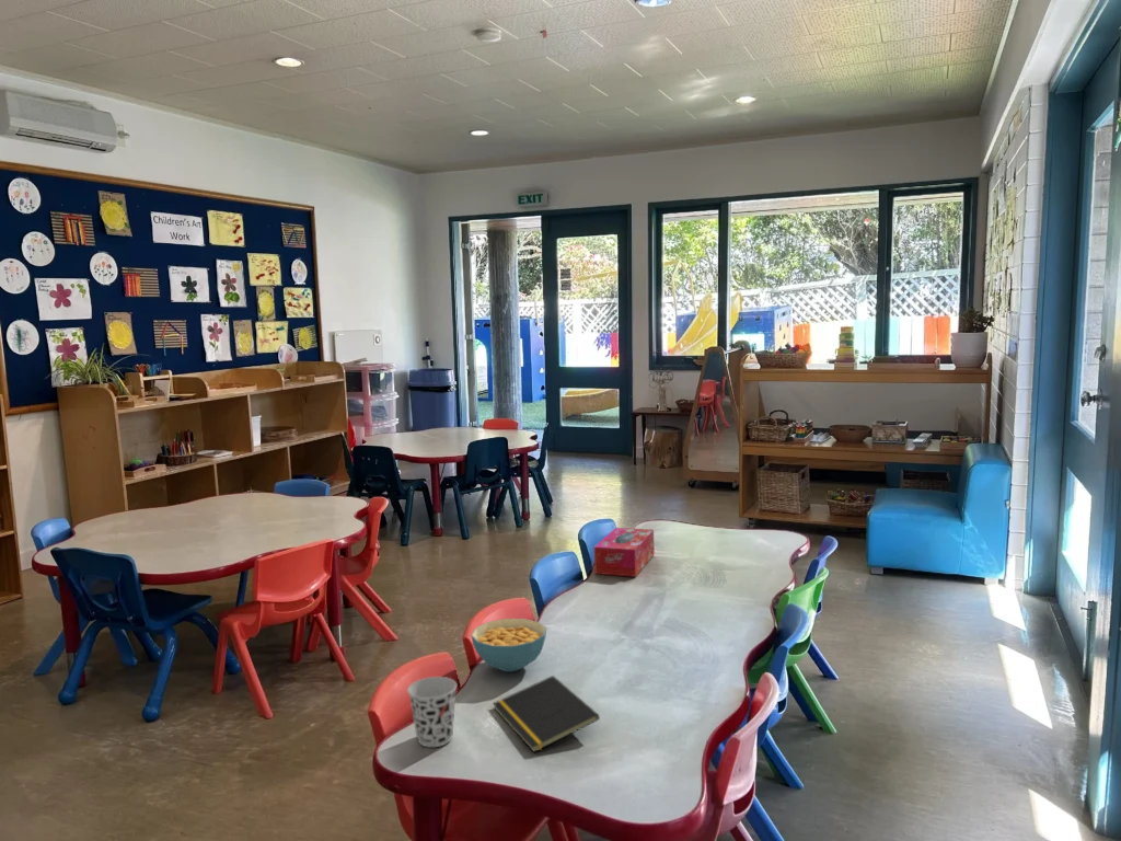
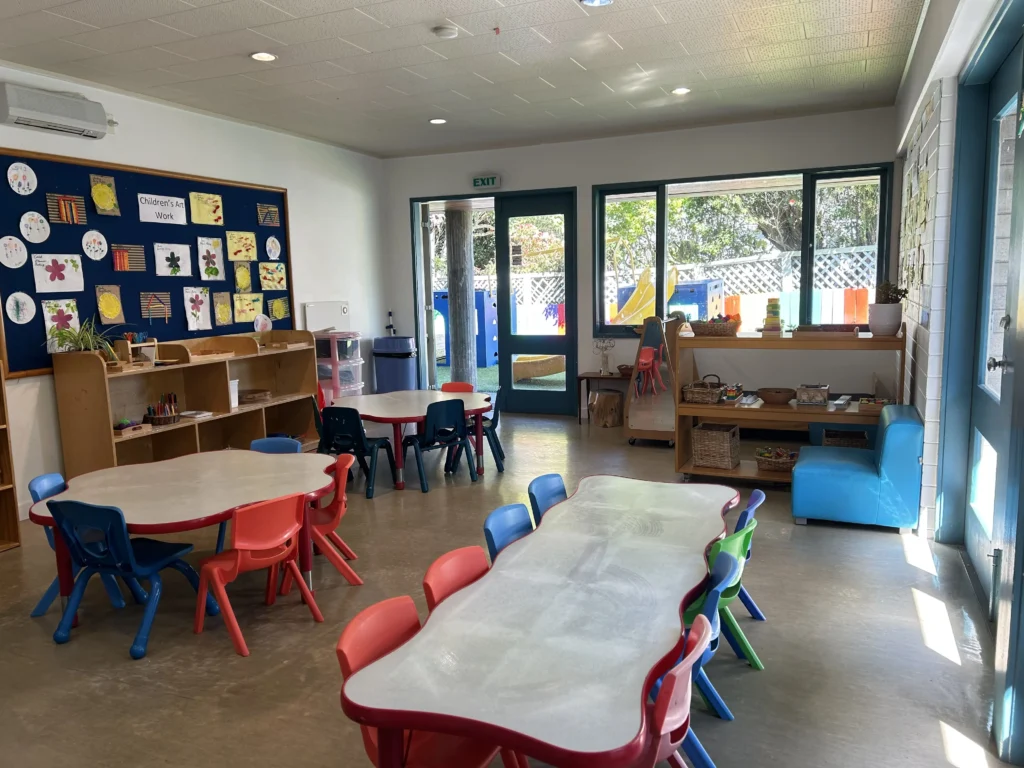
- cup [406,676,458,748]
- tissue box [593,527,656,578]
- cereal bowl [471,618,547,672]
- notepad [492,675,601,753]
